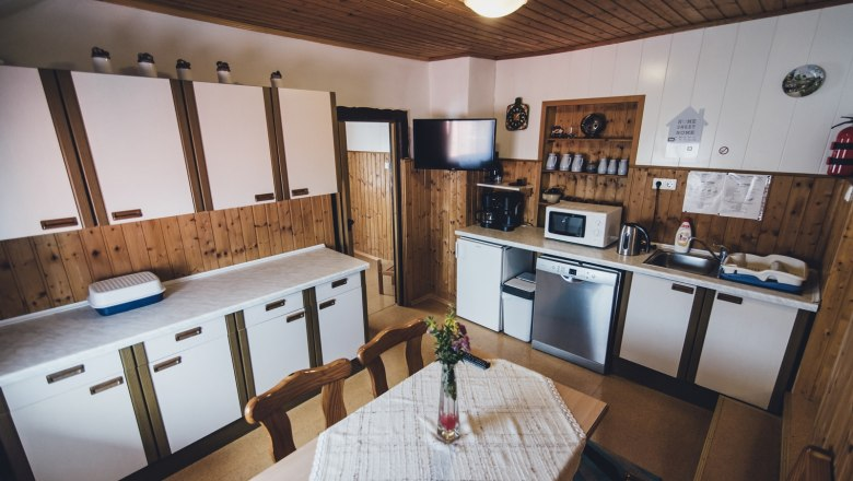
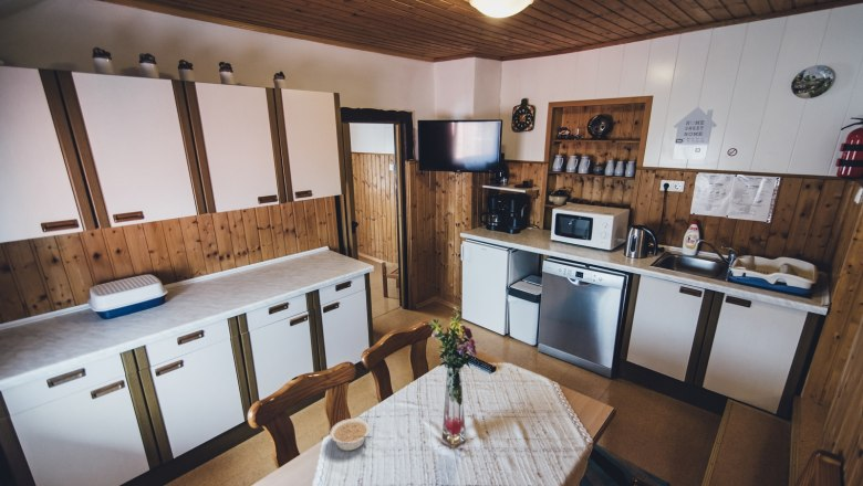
+ legume [329,418,373,452]
